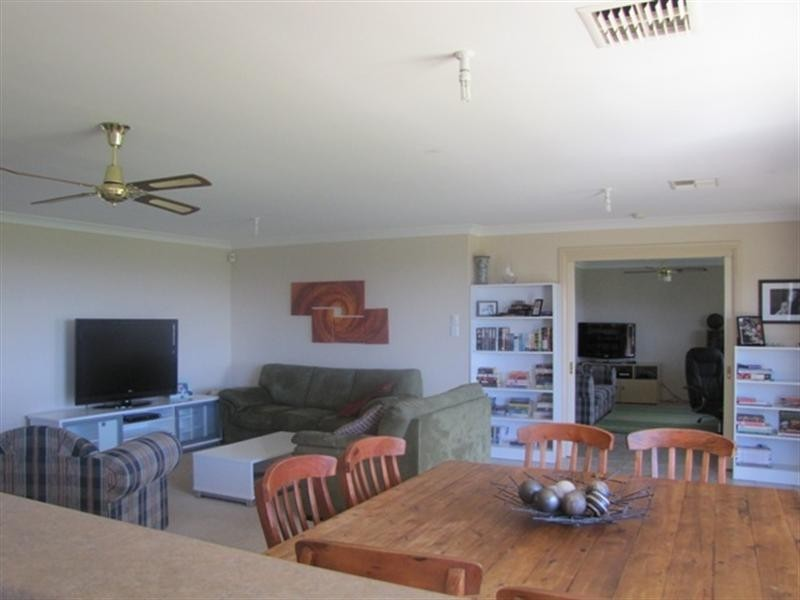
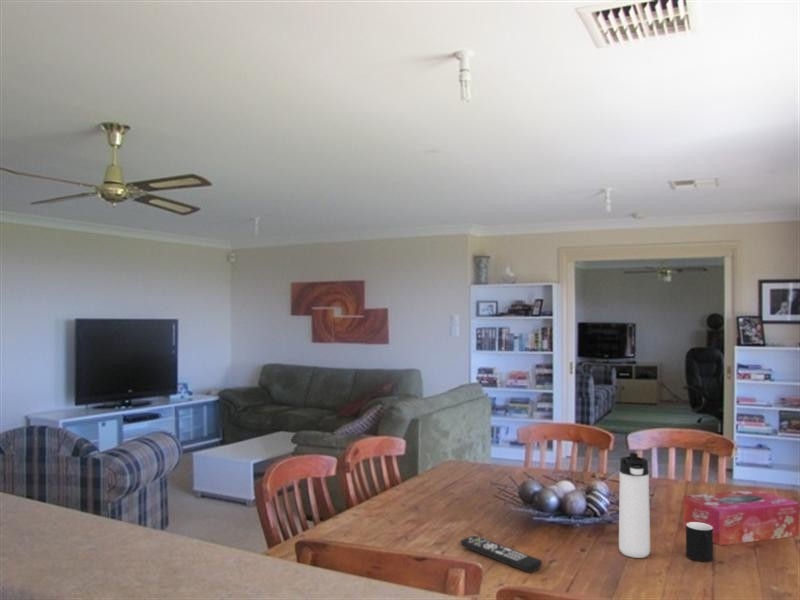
+ tissue box [682,488,800,547]
+ thermos bottle [618,452,651,559]
+ cup [685,522,714,563]
+ remote control [459,535,543,573]
